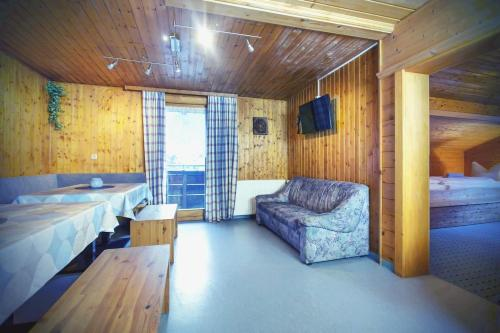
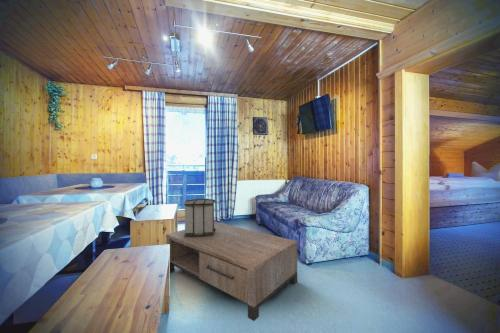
+ coffee table [165,221,298,322]
+ decorative box [183,198,216,237]
